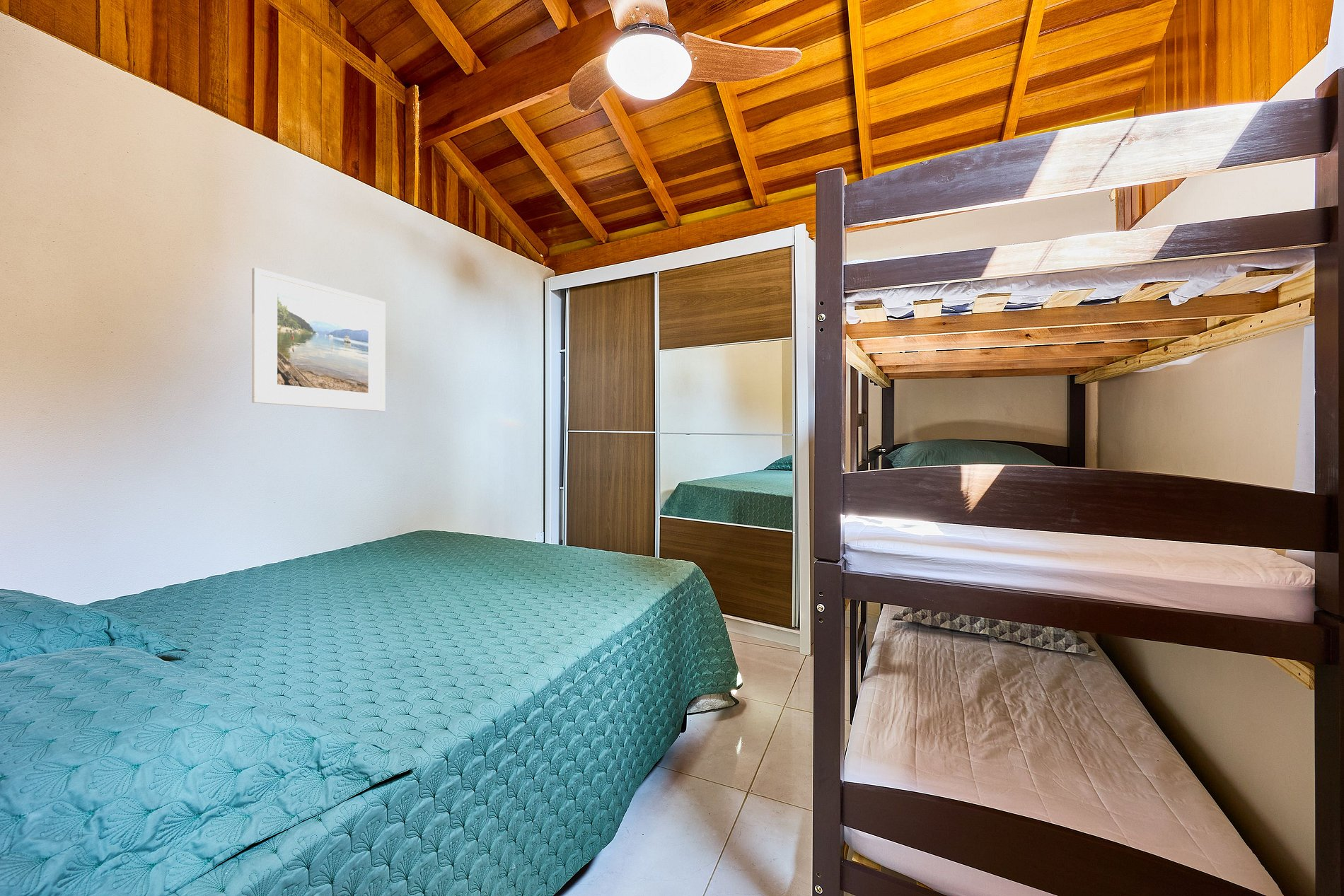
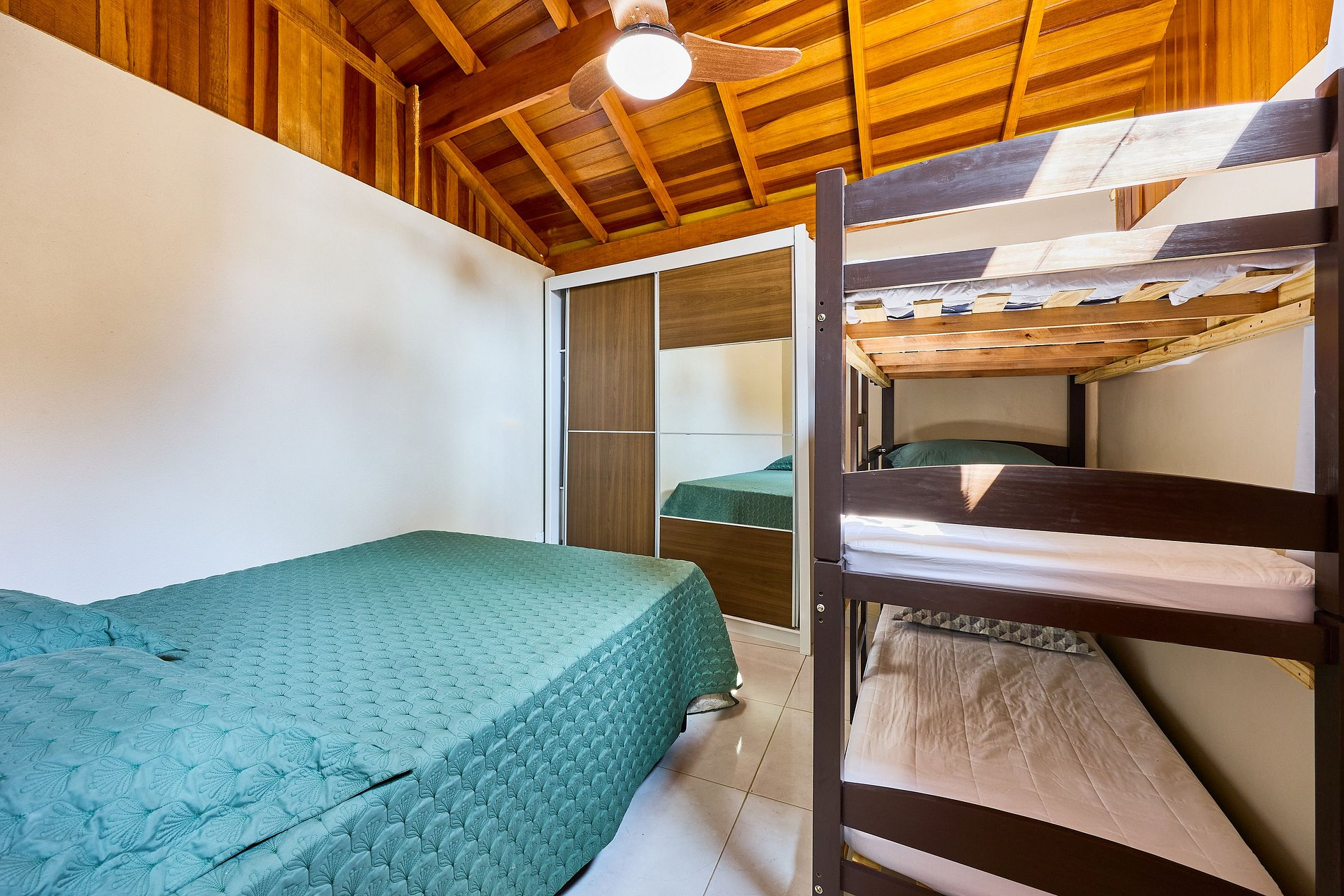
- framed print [251,267,386,412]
